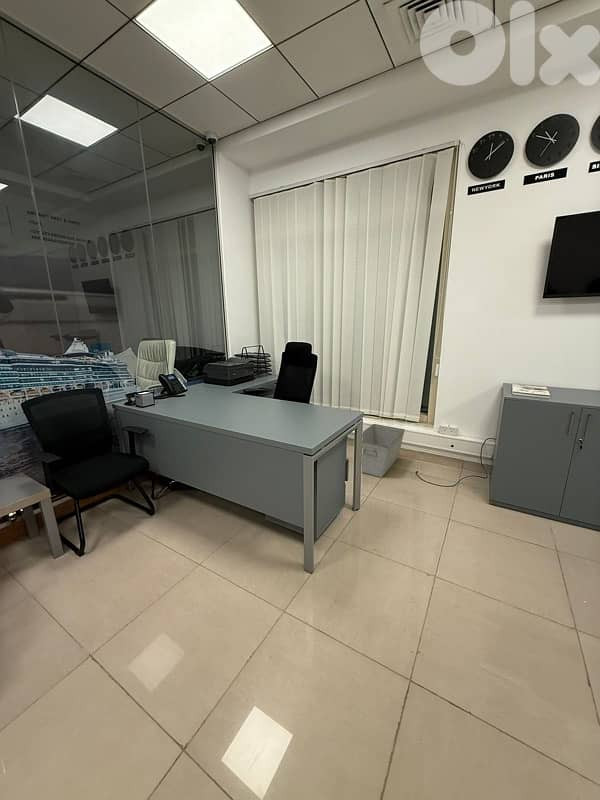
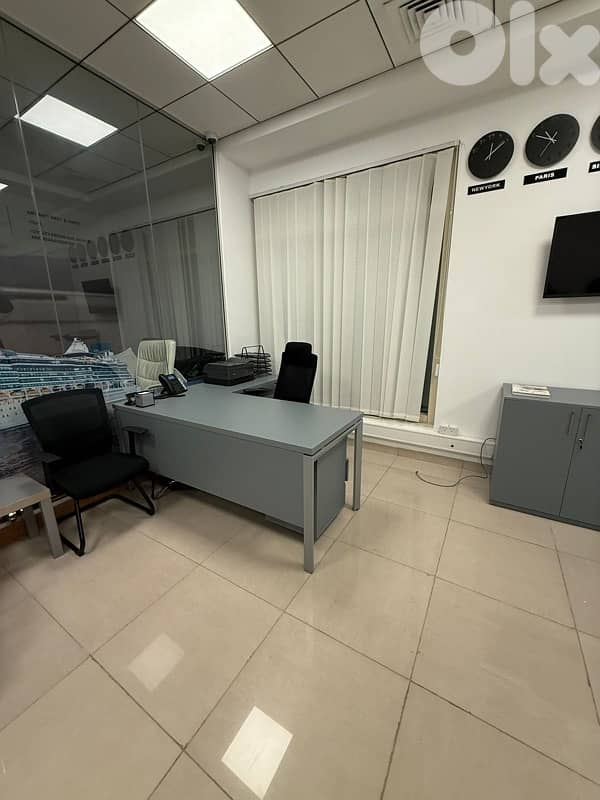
- storage bin [361,423,406,478]
